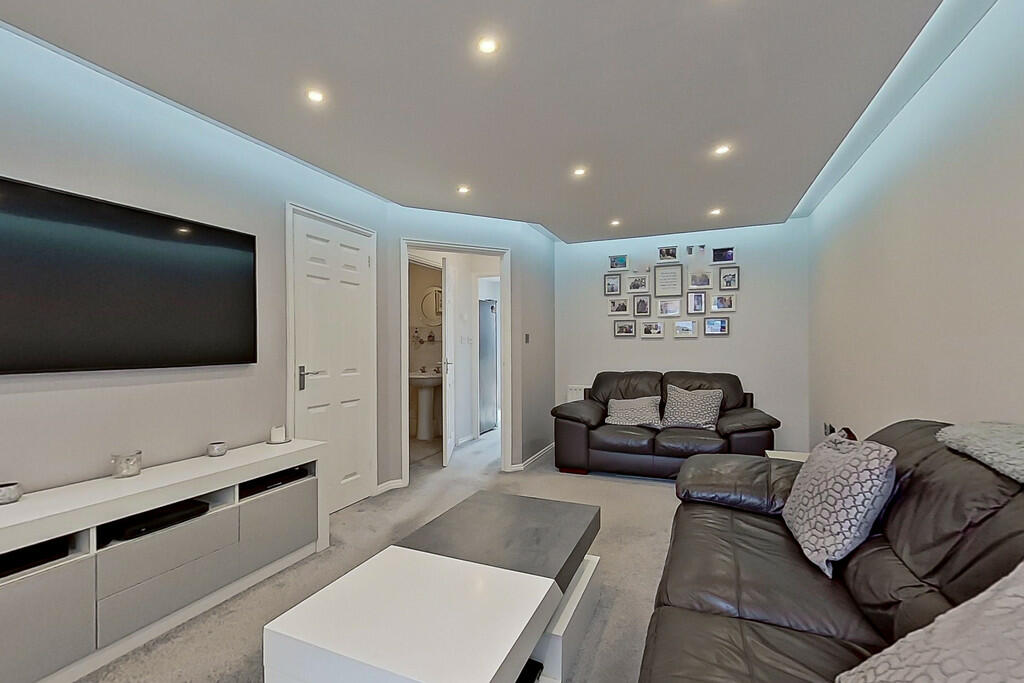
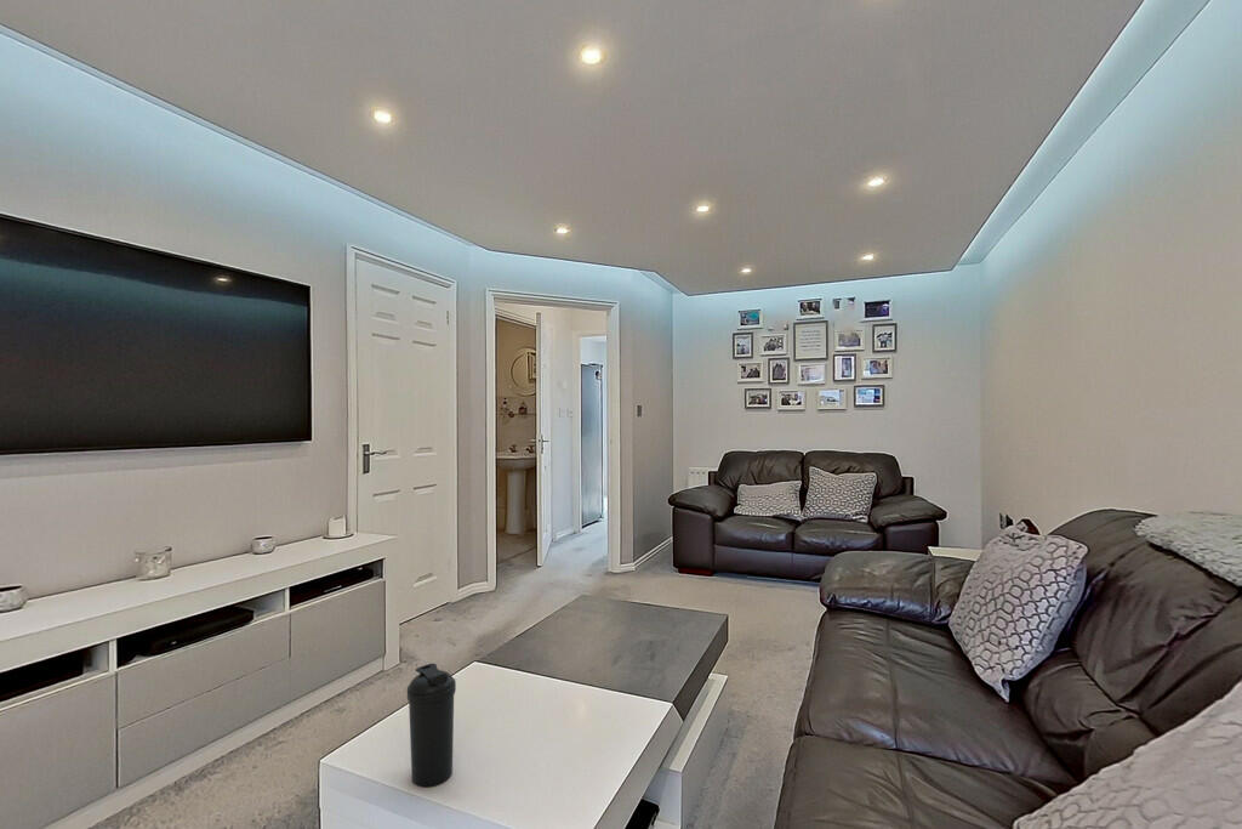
+ water bottle [406,663,457,788]
